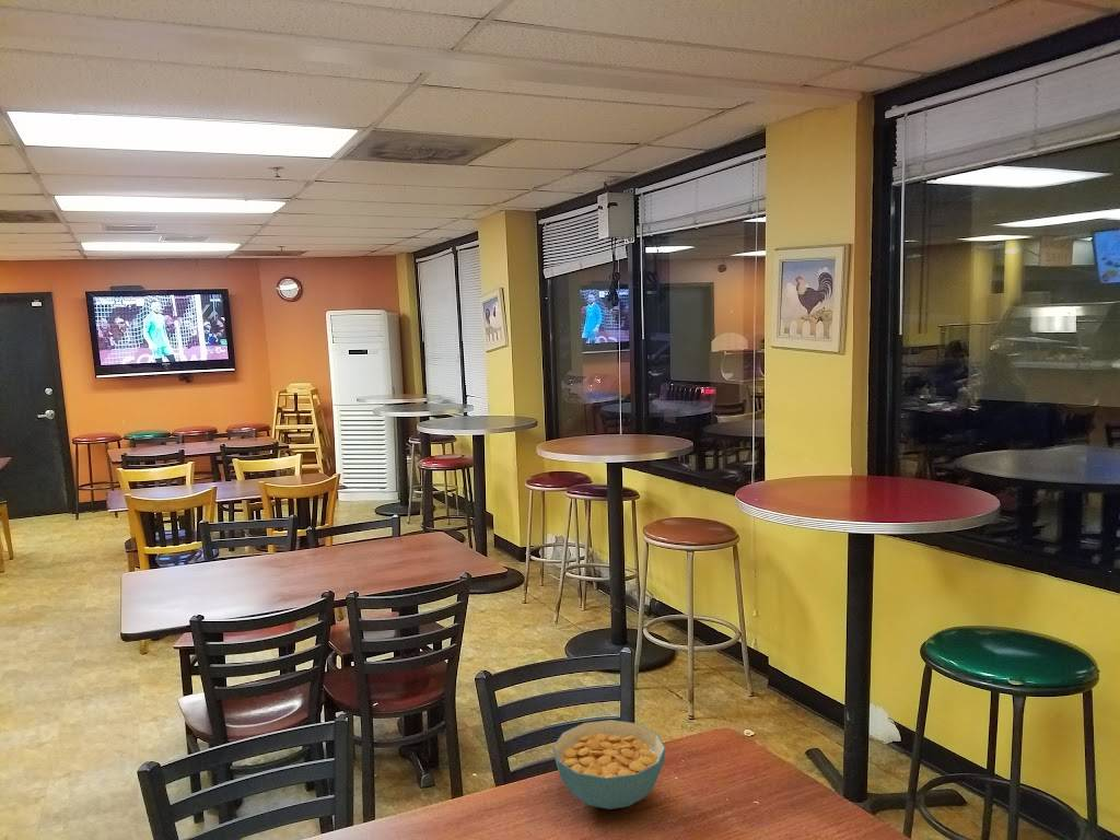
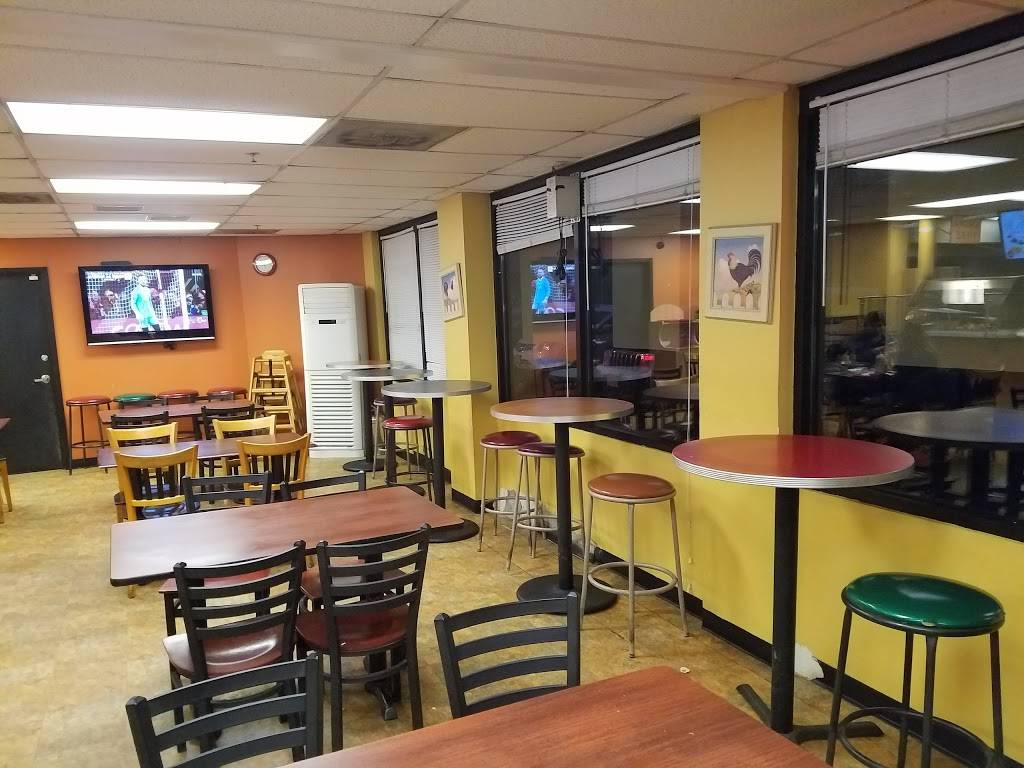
- cereal bowl [552,719,666,810]
